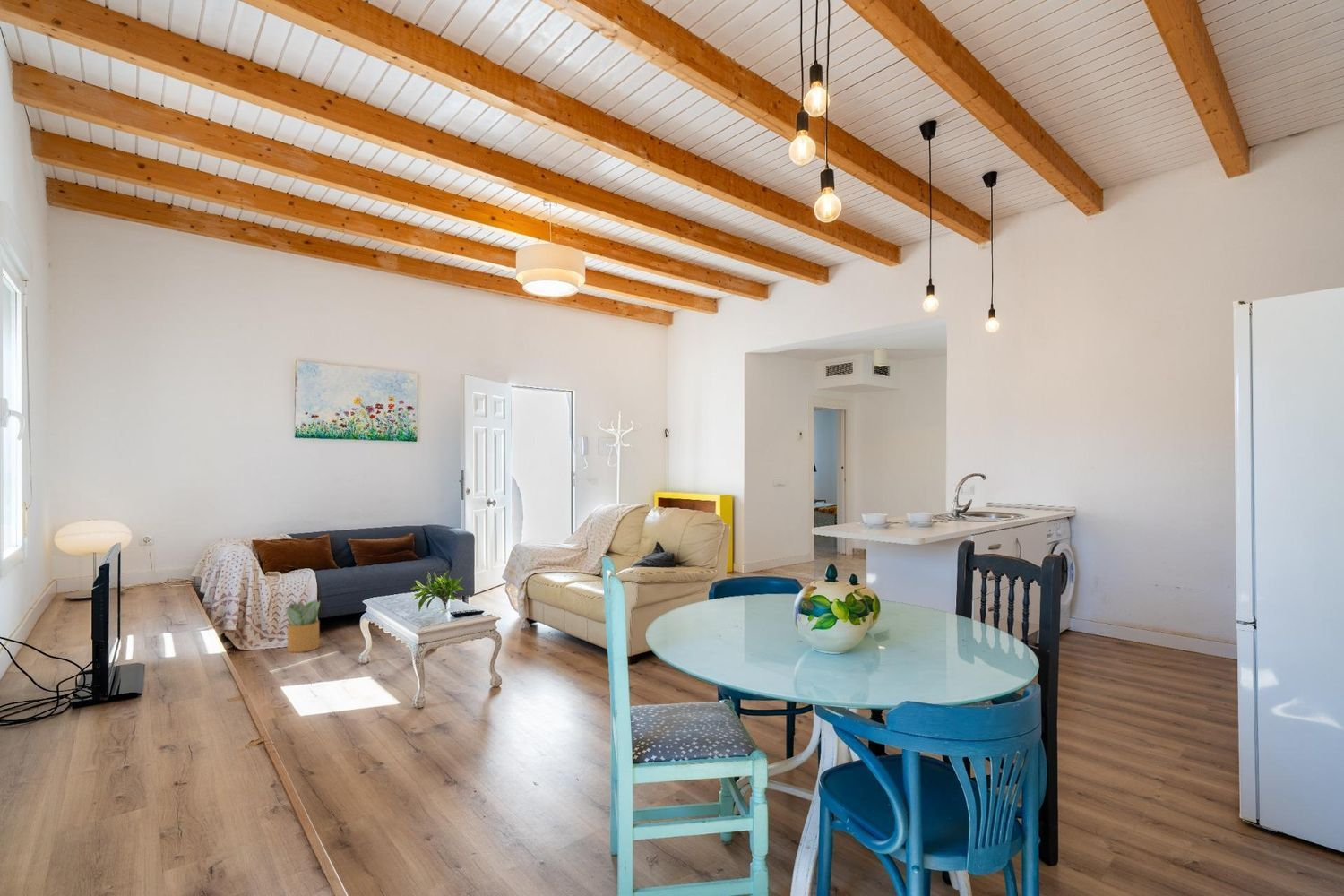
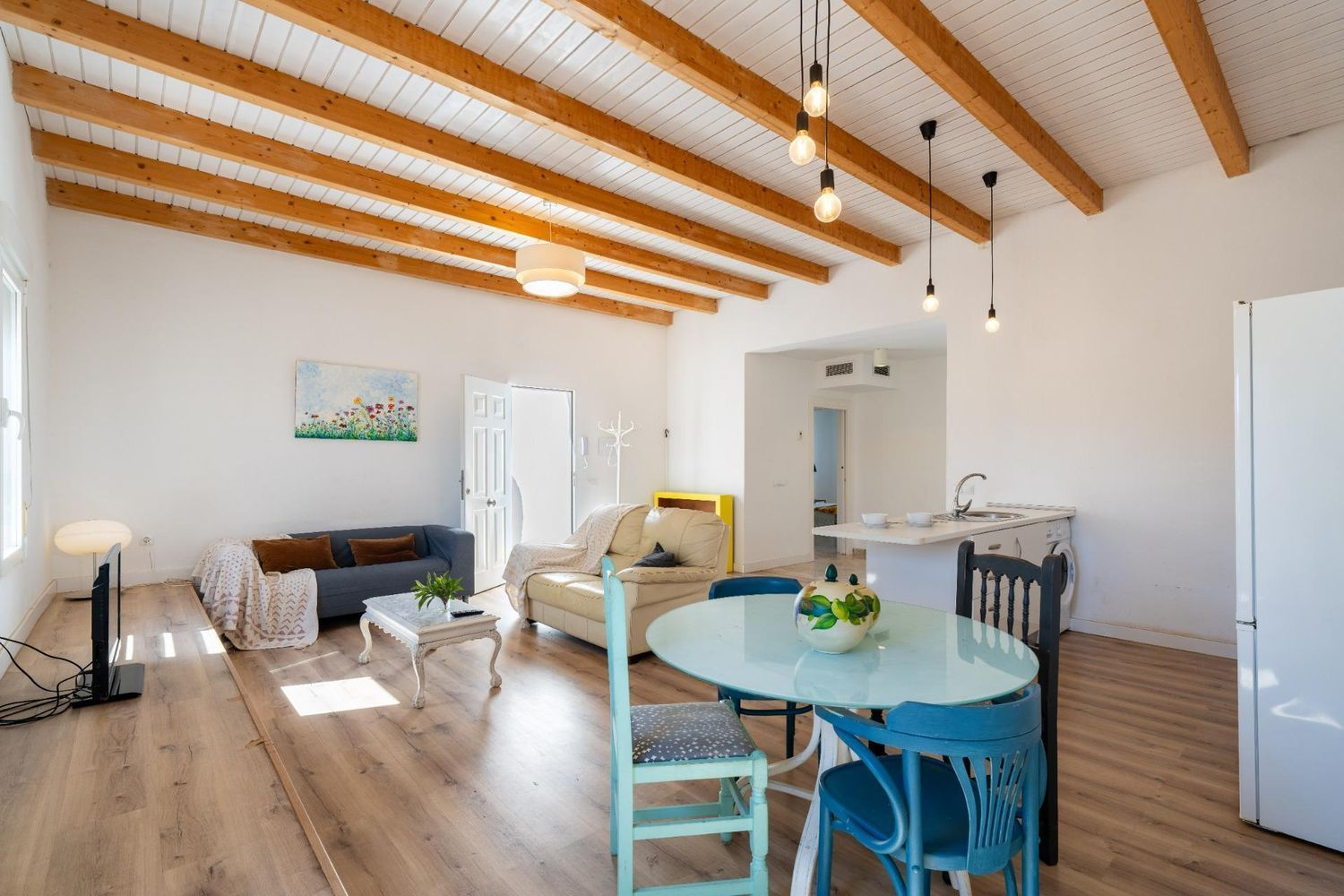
- potted plant [280,599,321,653]
